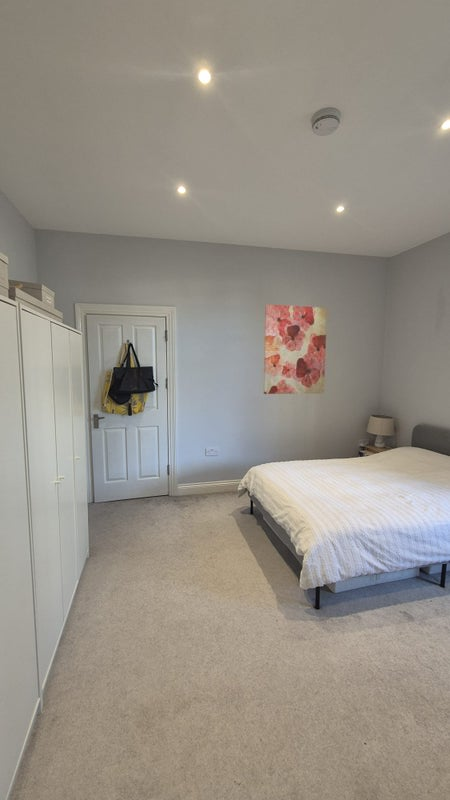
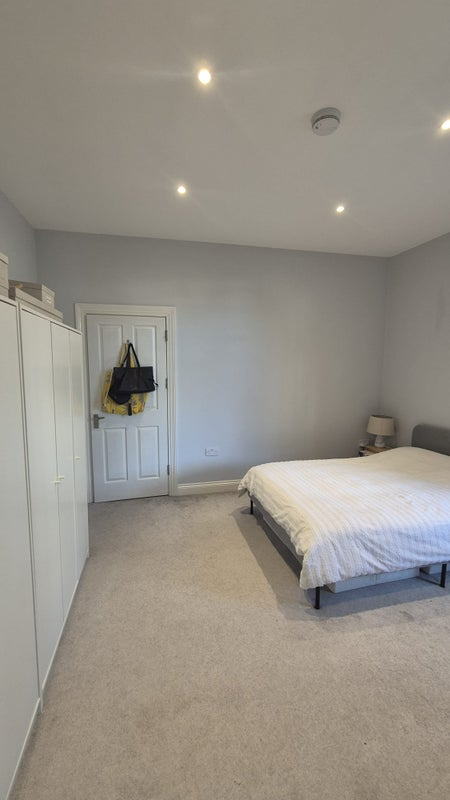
- wall art [263,303,328,395]
